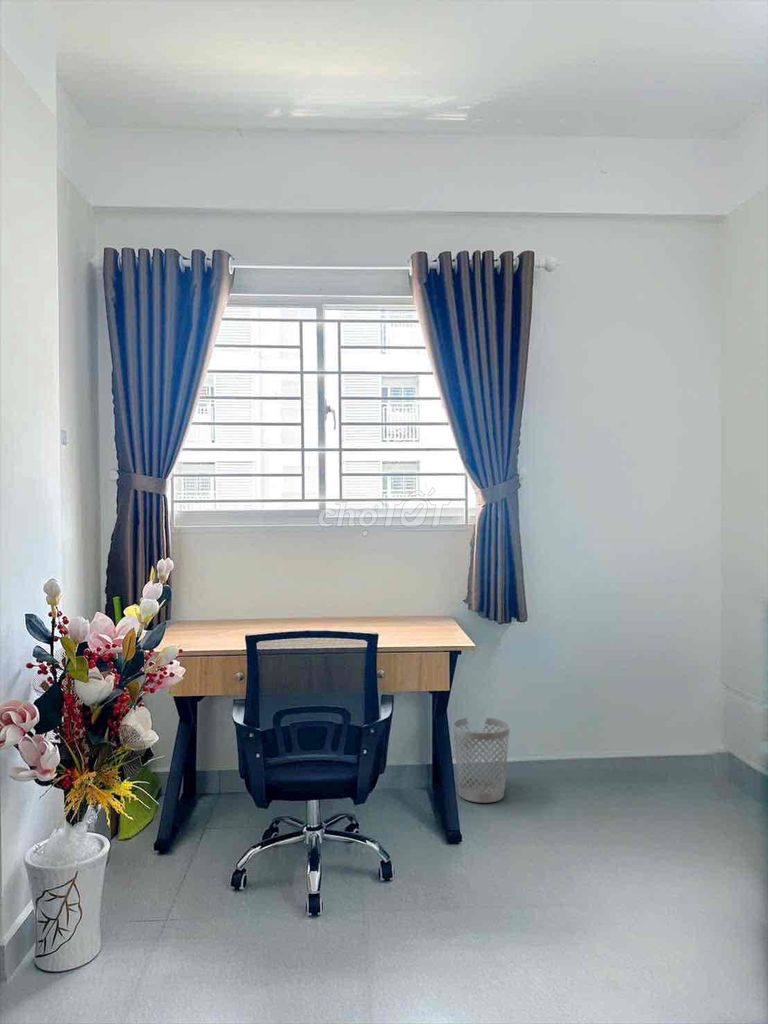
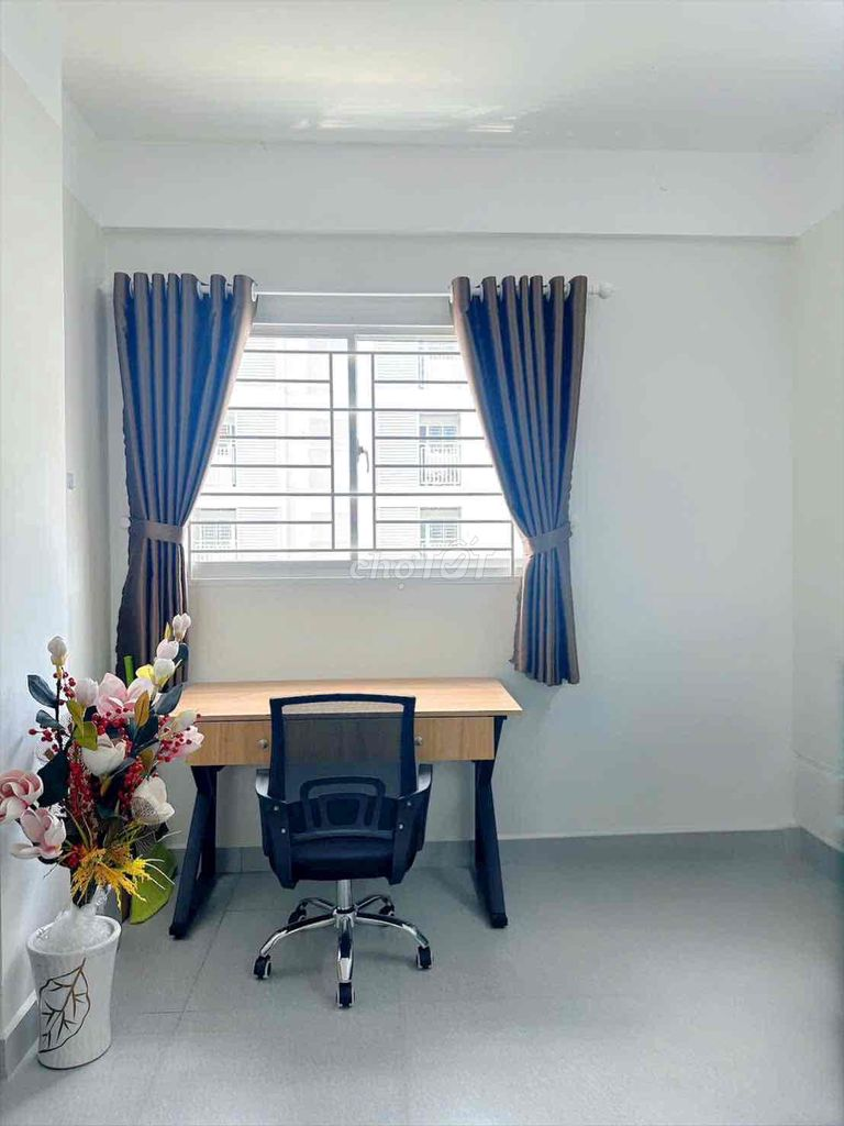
- wastebasket [452,717,511,804]
